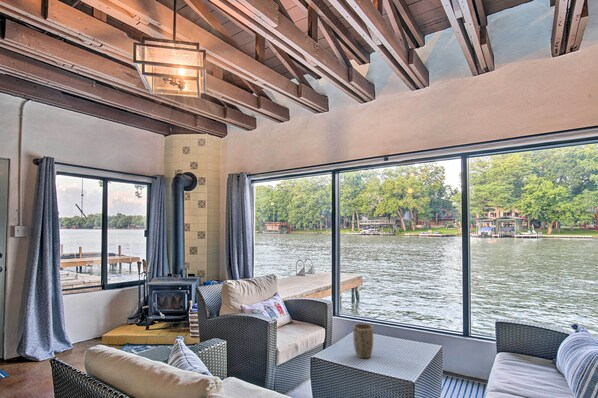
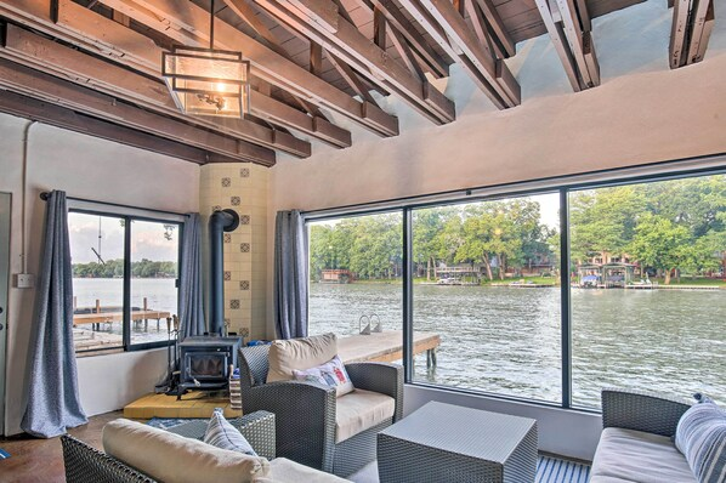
- plant pot [352,323,374,359]
